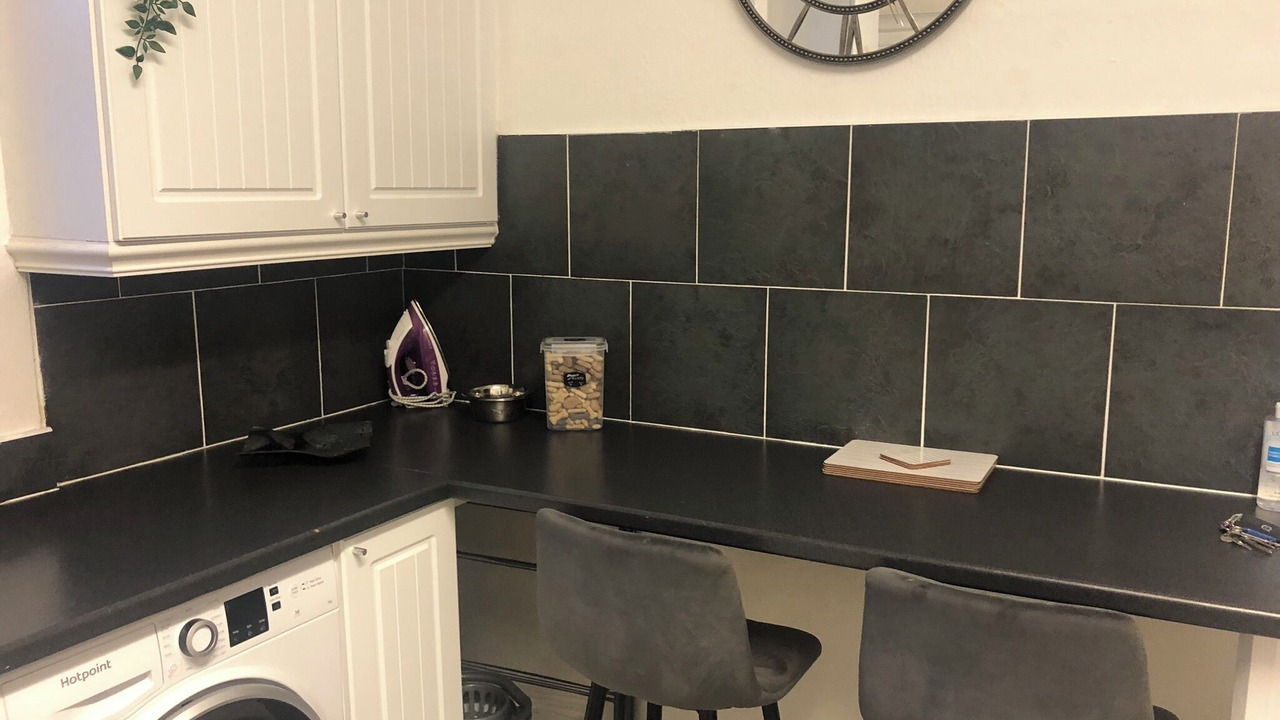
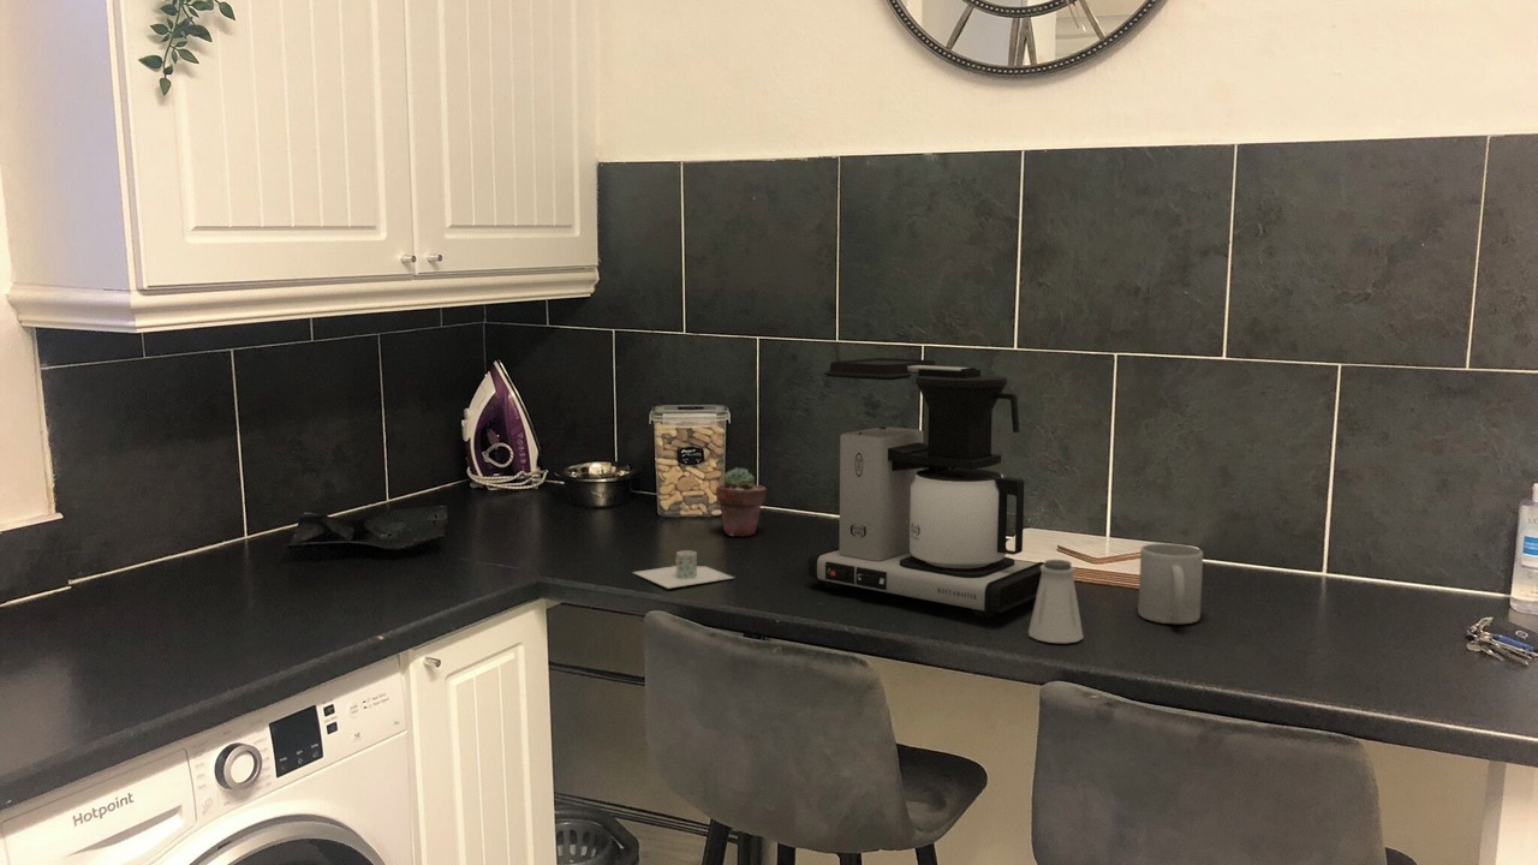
+ saltshaker [1027,559,1085,644]
+ potted succulent [715,466,768,537]
+ coffee maker [807,357,1044,620]
+ mug [631,549,735,590]
+ mug [1137,542,1204,625]
